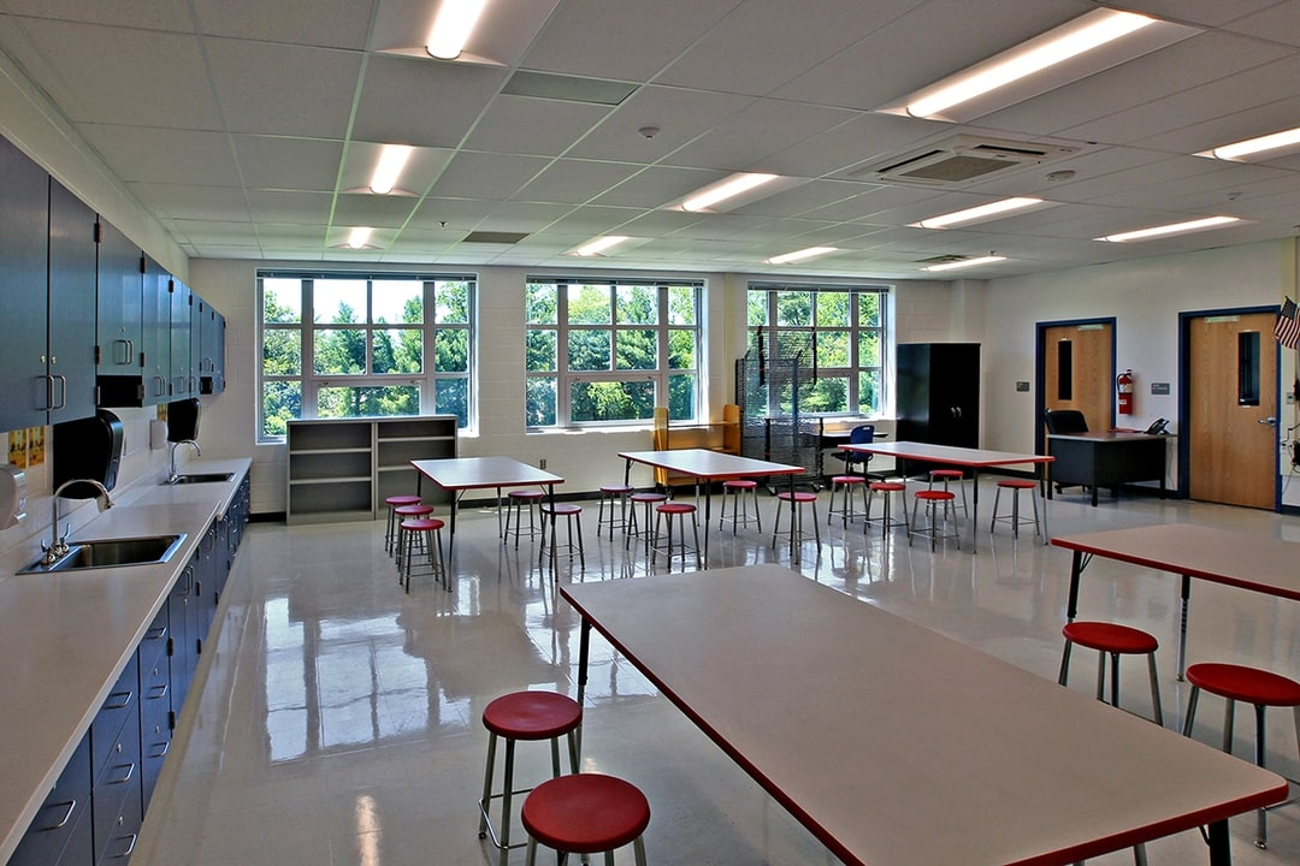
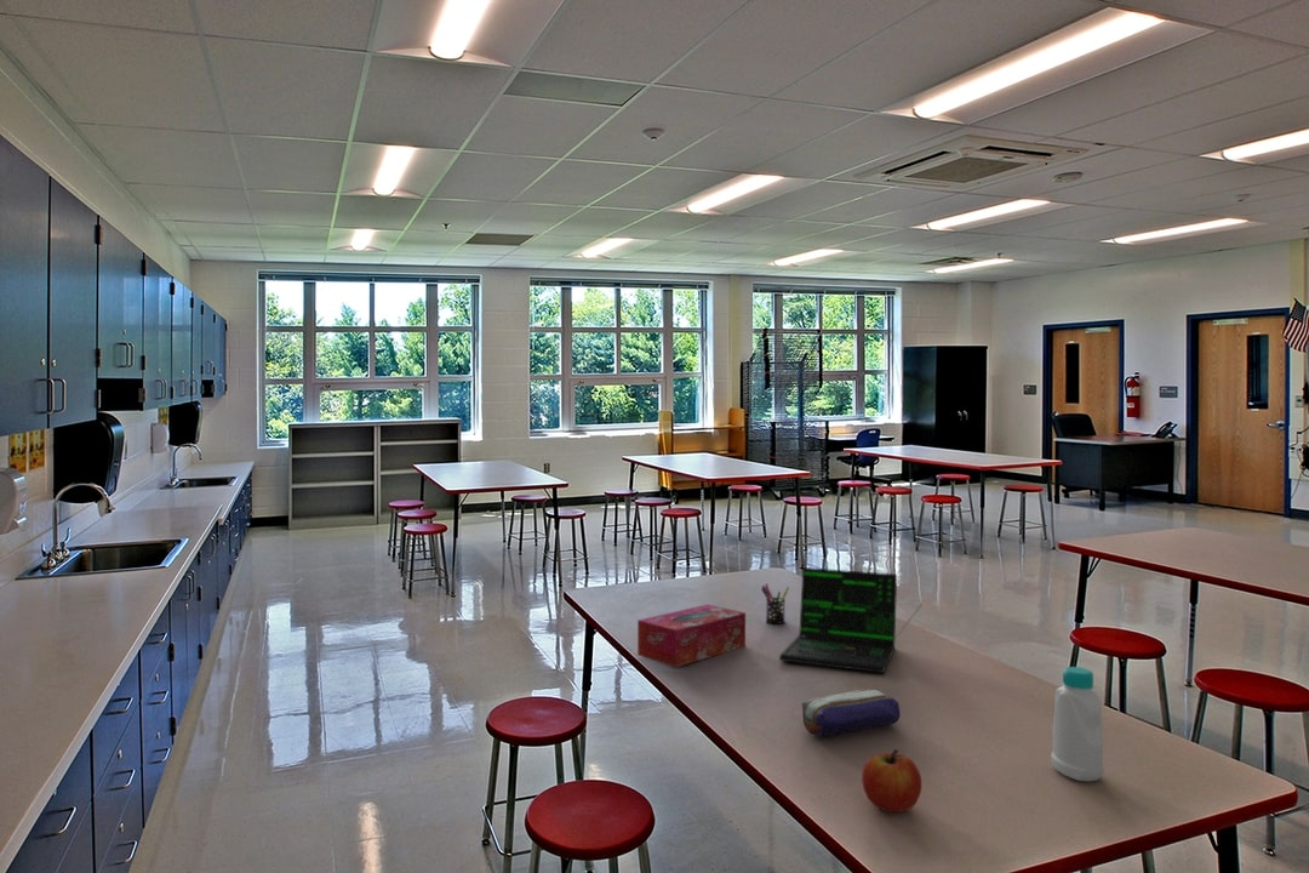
+ tissue box [636,603,747,668]
+ laptop [778,566,924,674]
+ apple [861,748,922,814]
+ bottle [1050,666,1105,782]
+ pen holder [760,582,790,626]
+ pencil case [801,689,902,738]
